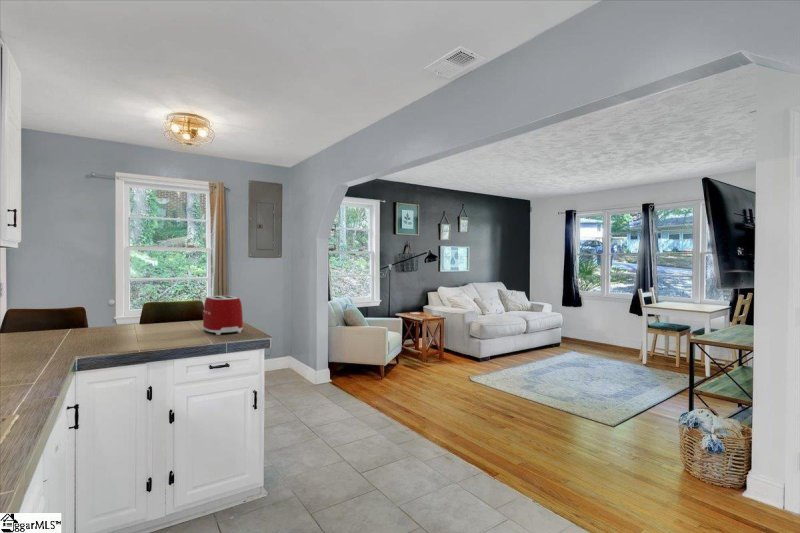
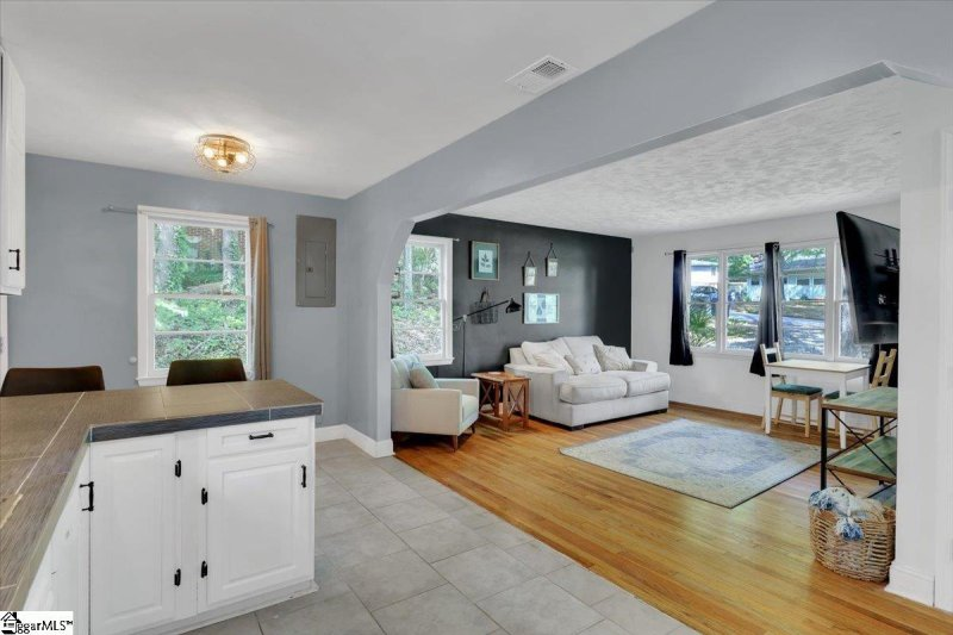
- toaster [202,294,244,336]
